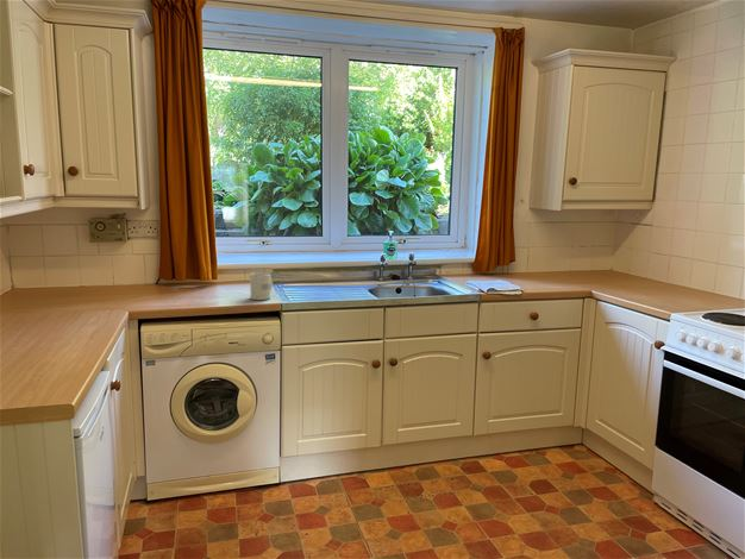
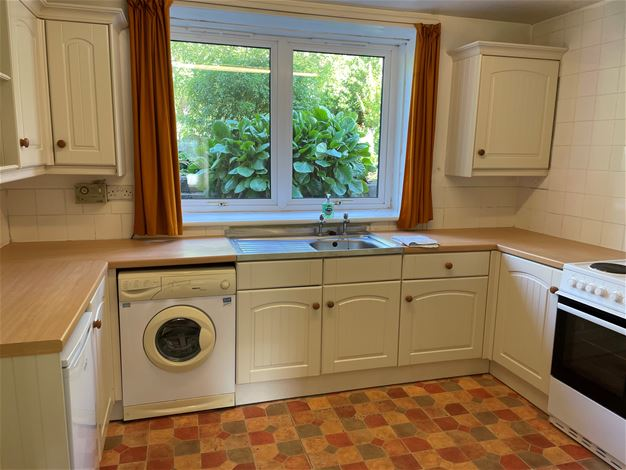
- mug [249,271,274,301]
